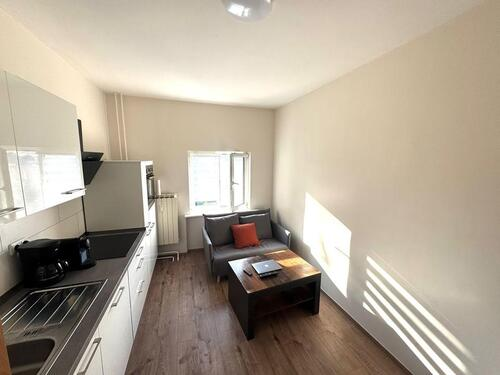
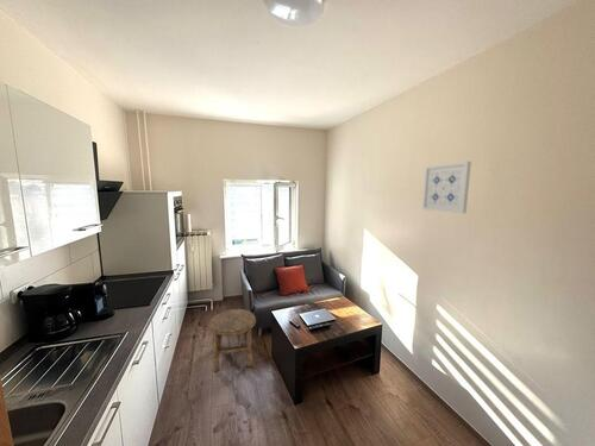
+ wall art [421,161,472,214]
+ stool [208,308,257,372]
